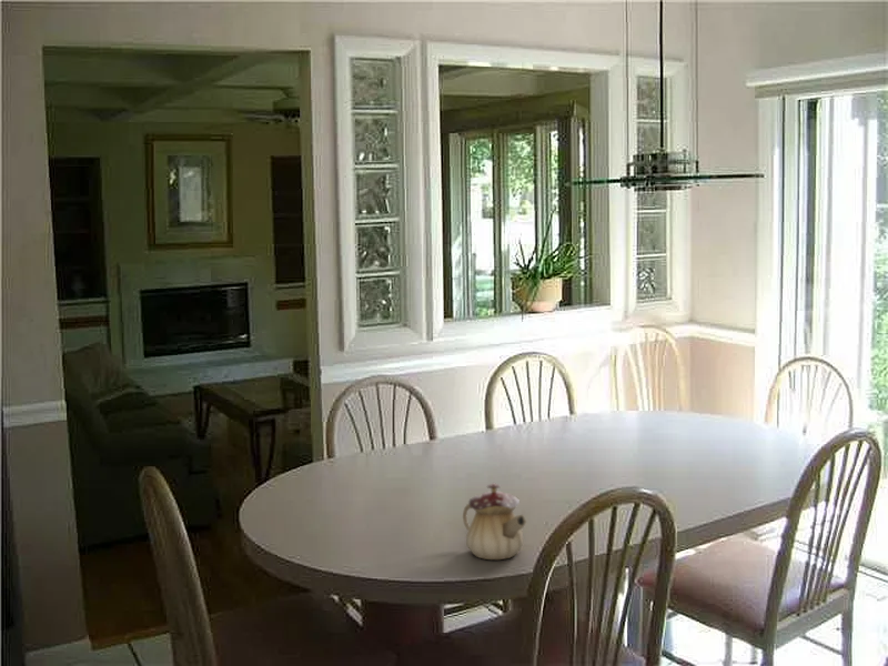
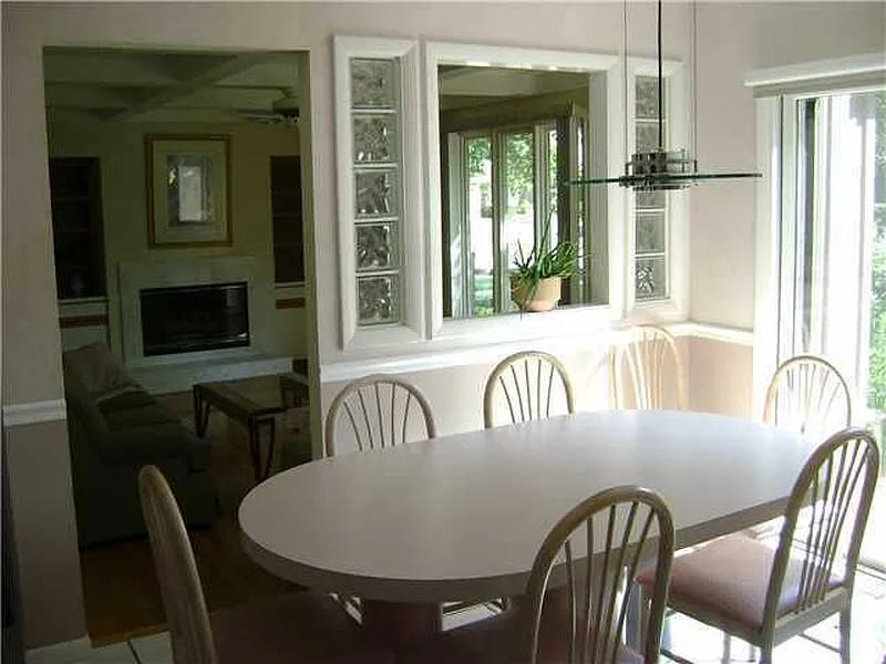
- teapot [462,482,527,561]
